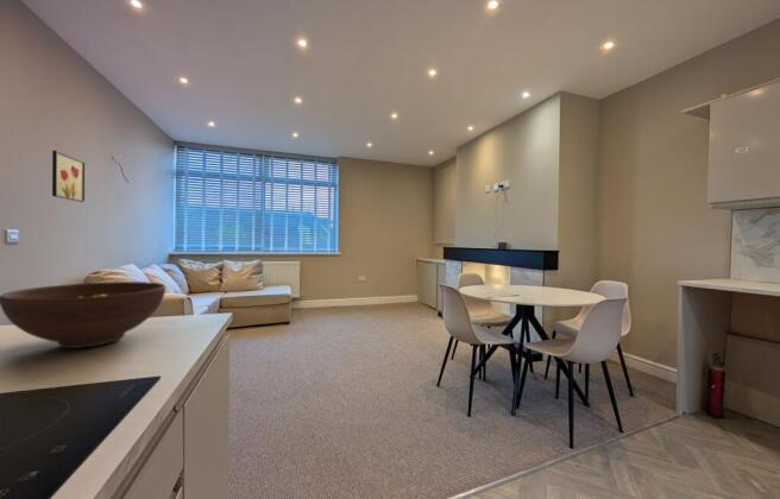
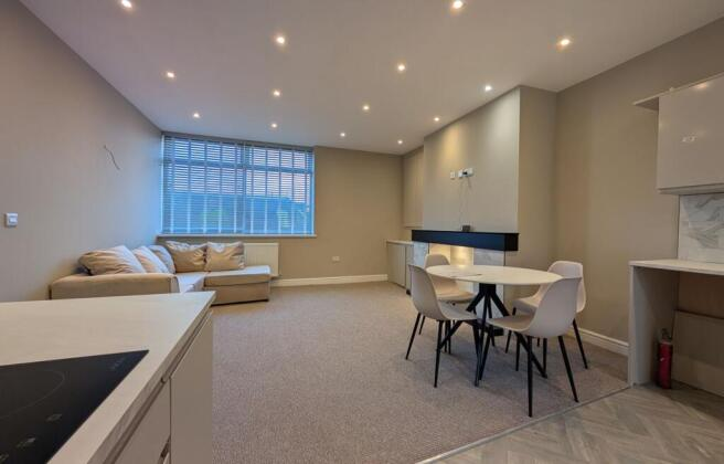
- wall art [51,150,87,203]
- fruit bowl [0,280,166,349]
